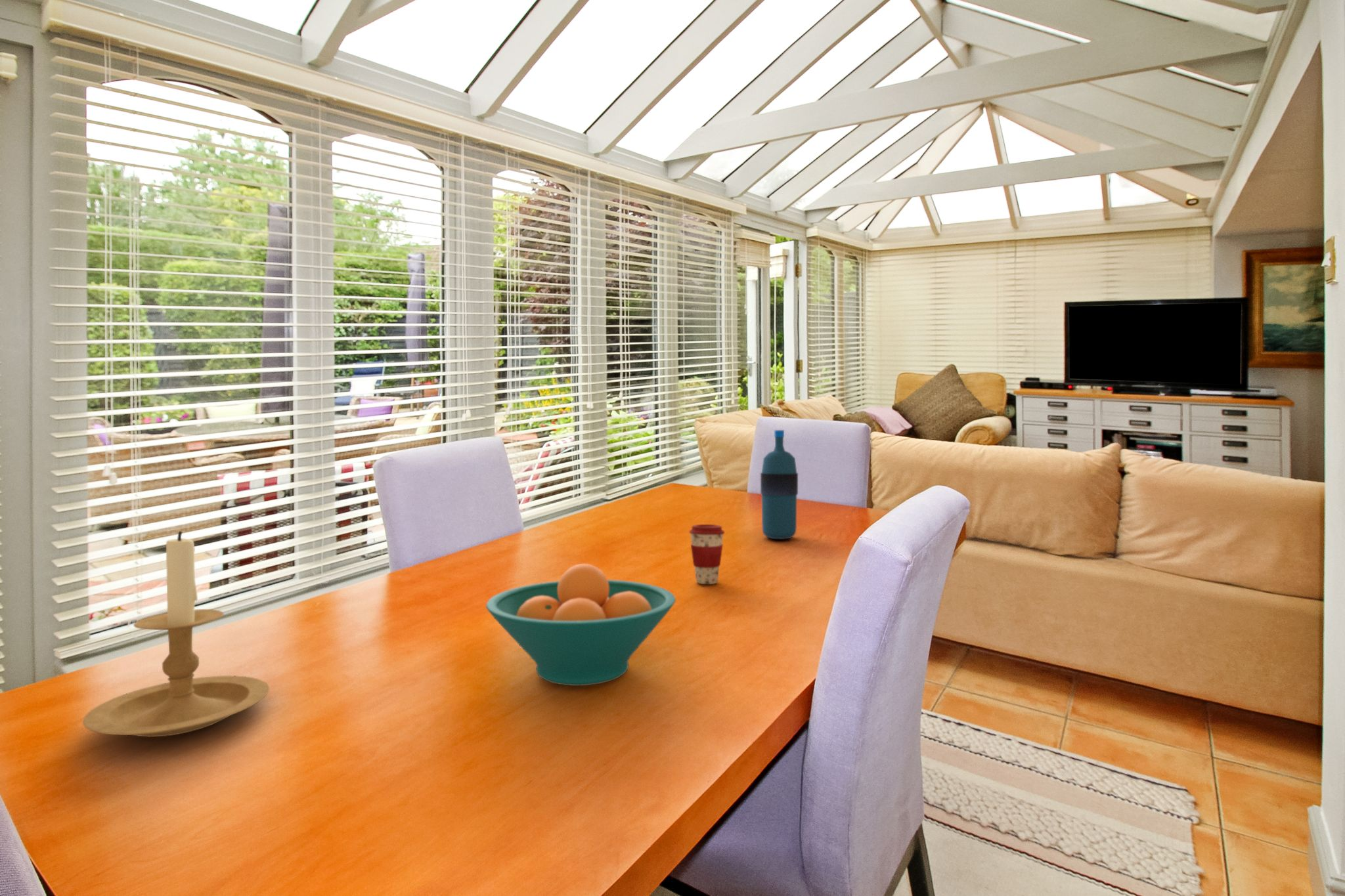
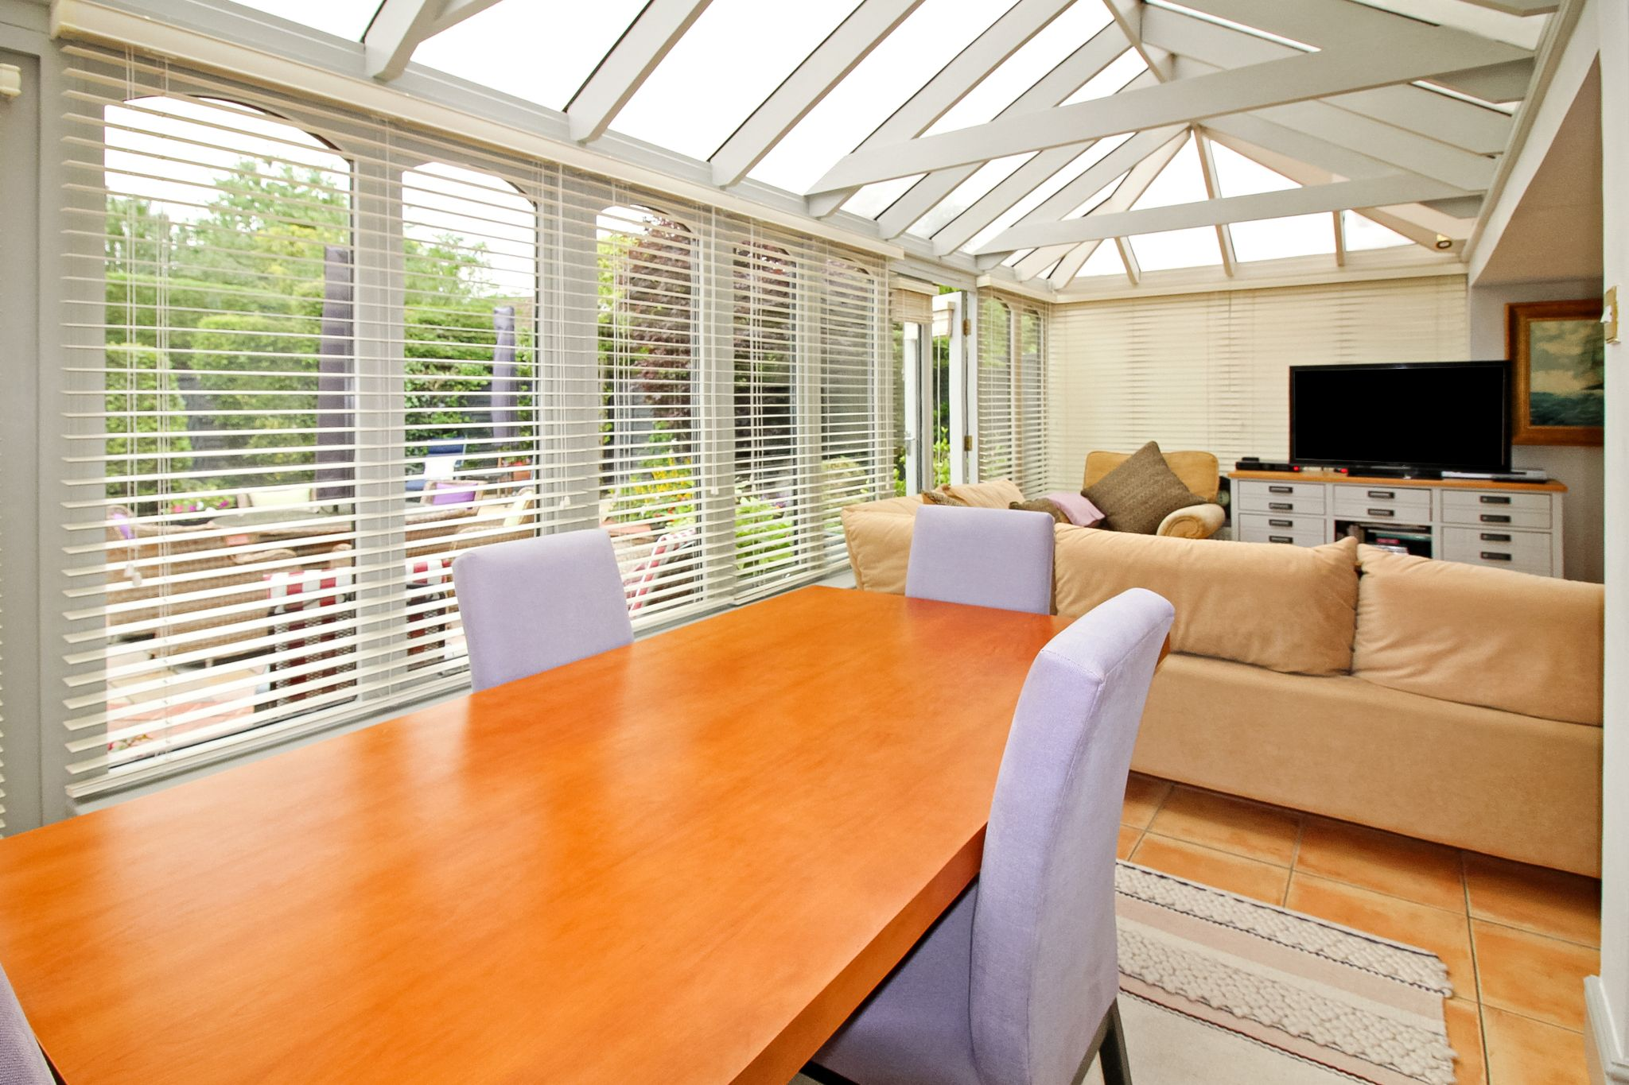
- coffee cup [688,524,725,585]
- candle holder [82,530,270,738]
- fruit bowl [485,563,676,687]
- water bottle [760,429,799,540]
